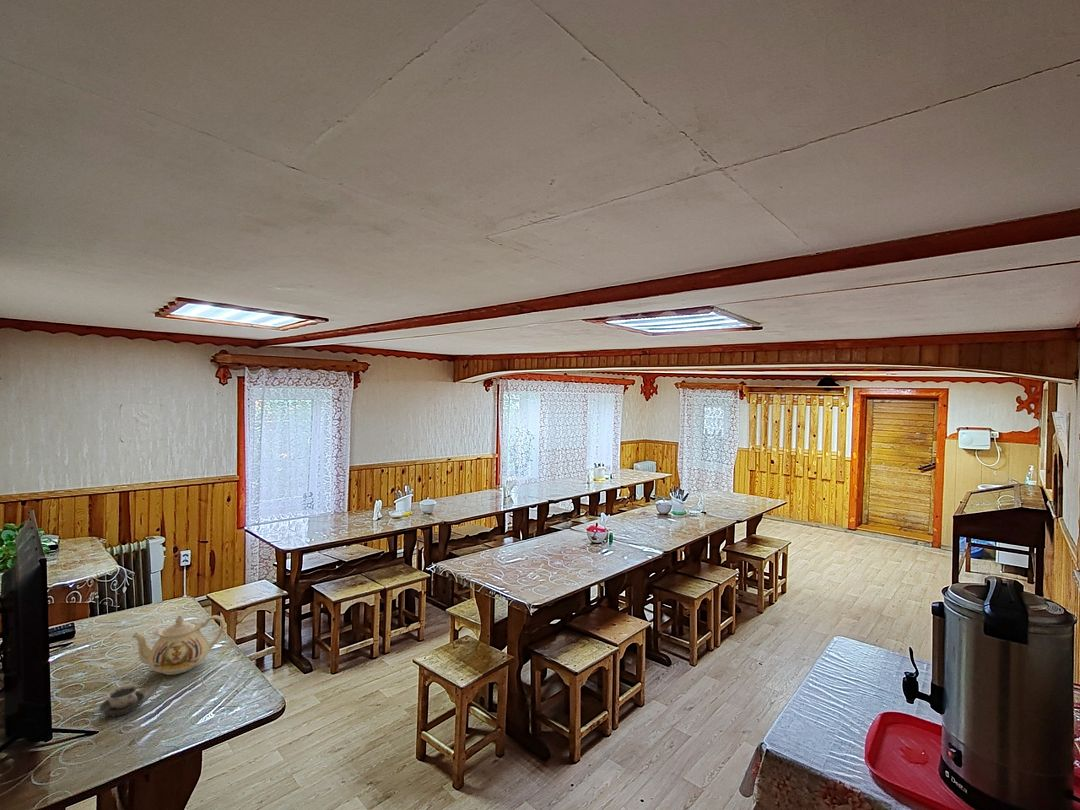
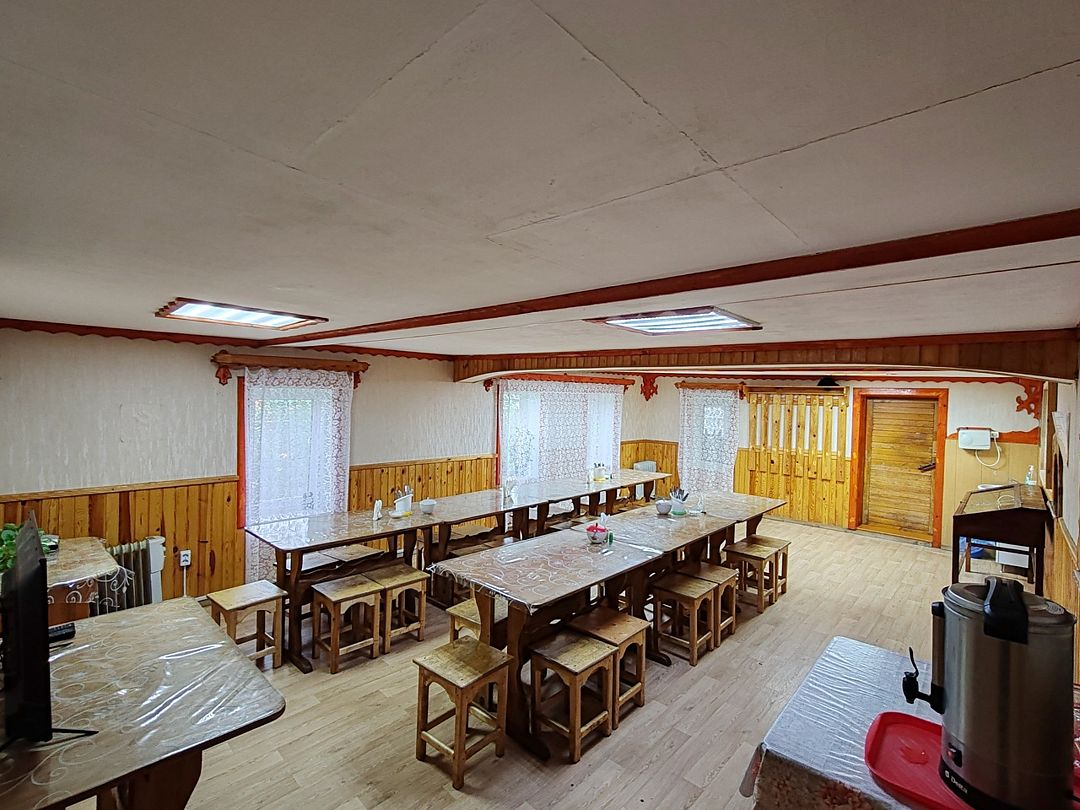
- teapot [131,614,225,676]
- cup [99,684,146,717]
